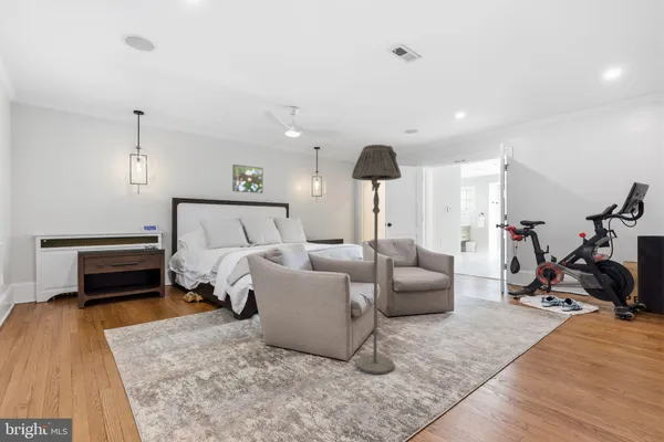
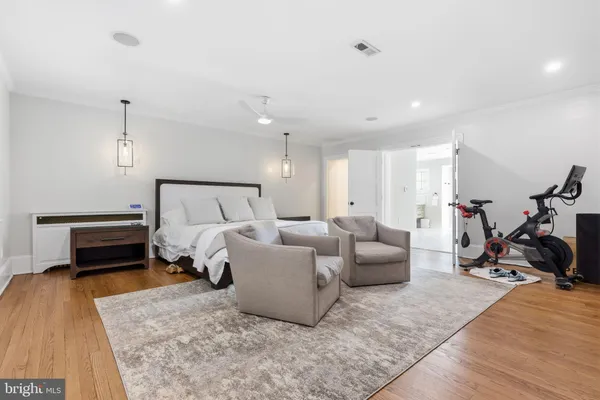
- floor lamp [351,144,403,375]
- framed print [231,164,263,194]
